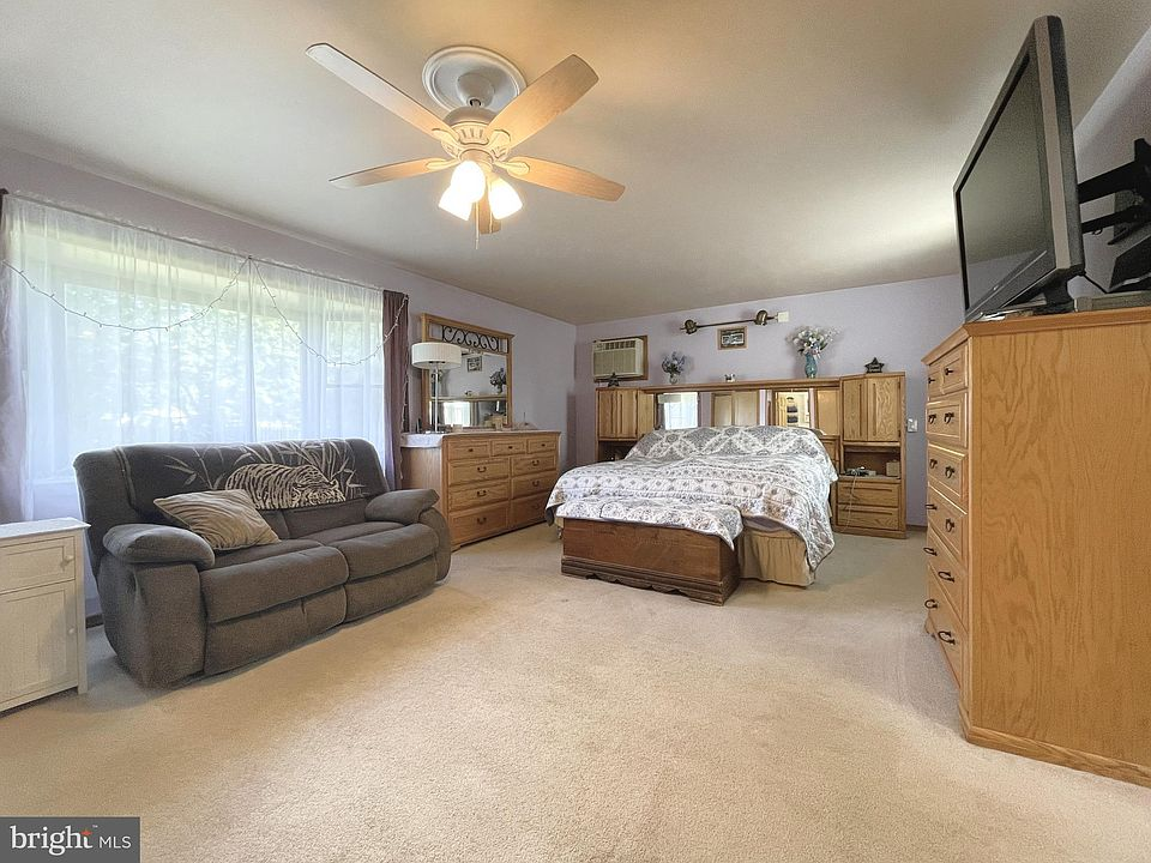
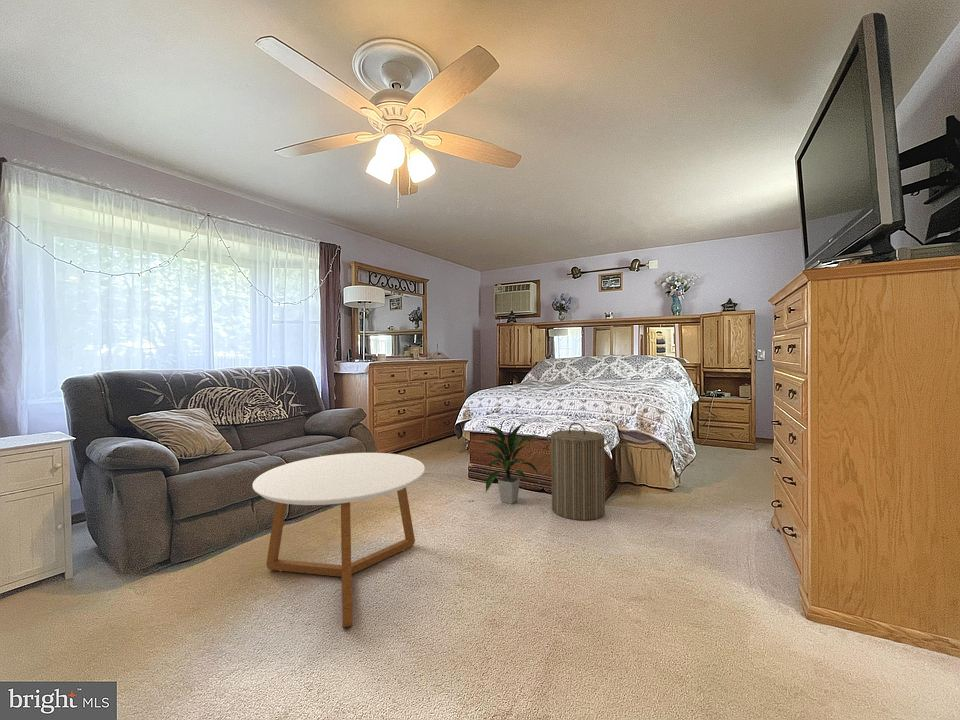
+ laundry hamper [546,422,612,521]
+ coffee table [252,452,426,629]
+ indoor plant [481,421,540,505]
